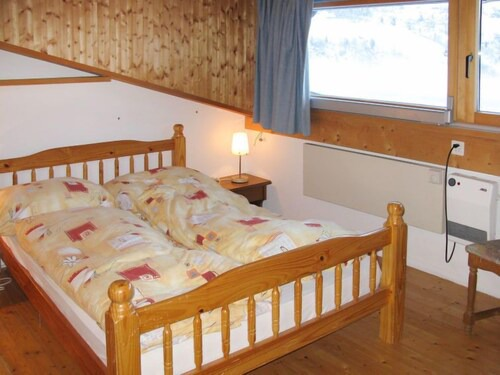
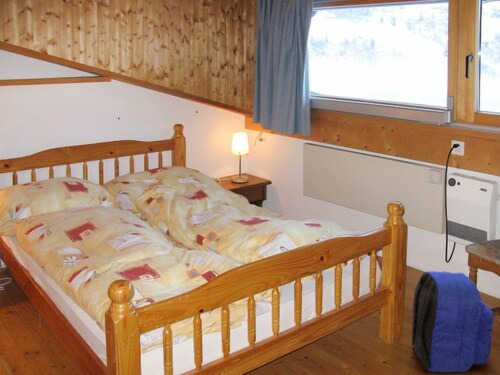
+ backpack [411,270,495,373]
